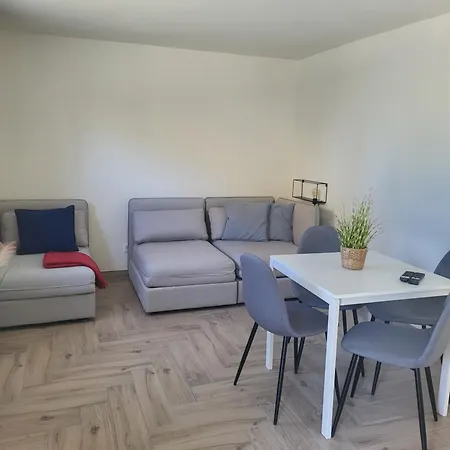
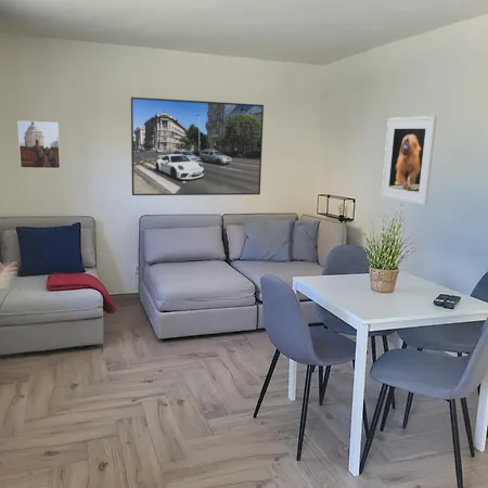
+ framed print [130,97,265,196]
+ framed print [16,119,61,169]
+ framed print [381,115,438,206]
